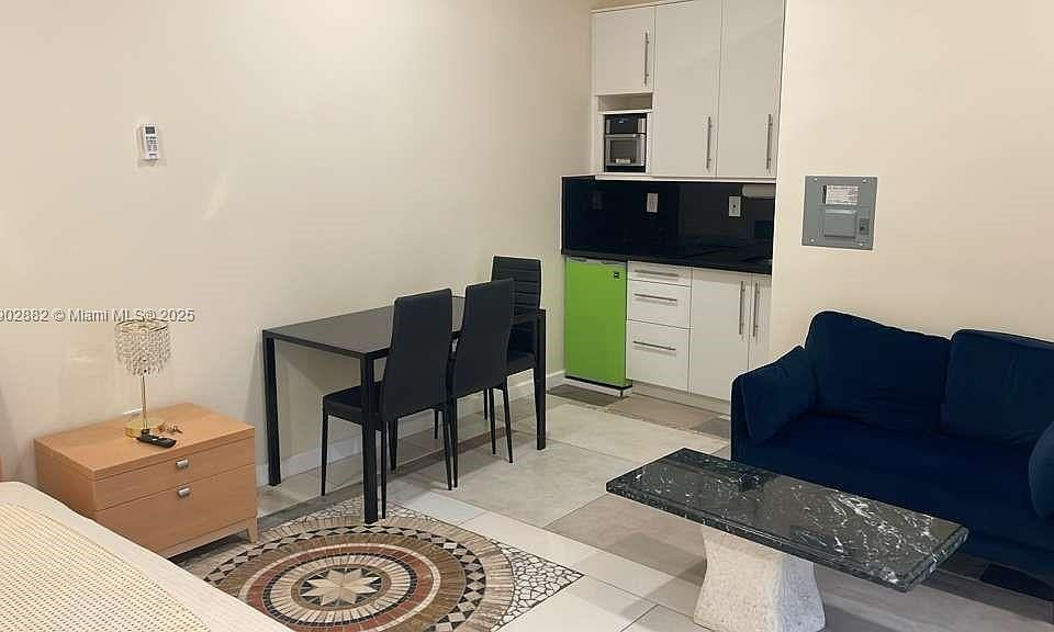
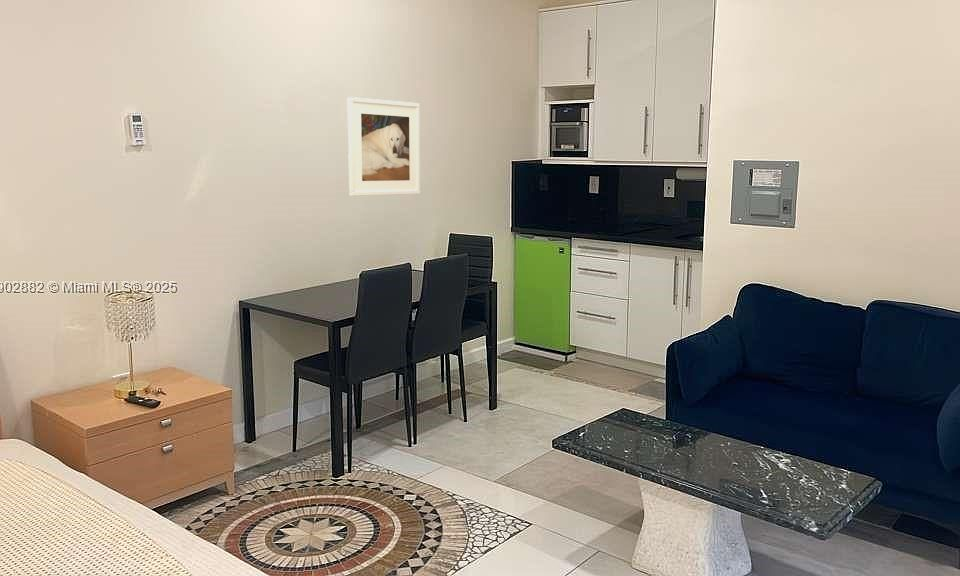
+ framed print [347,96,421,197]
